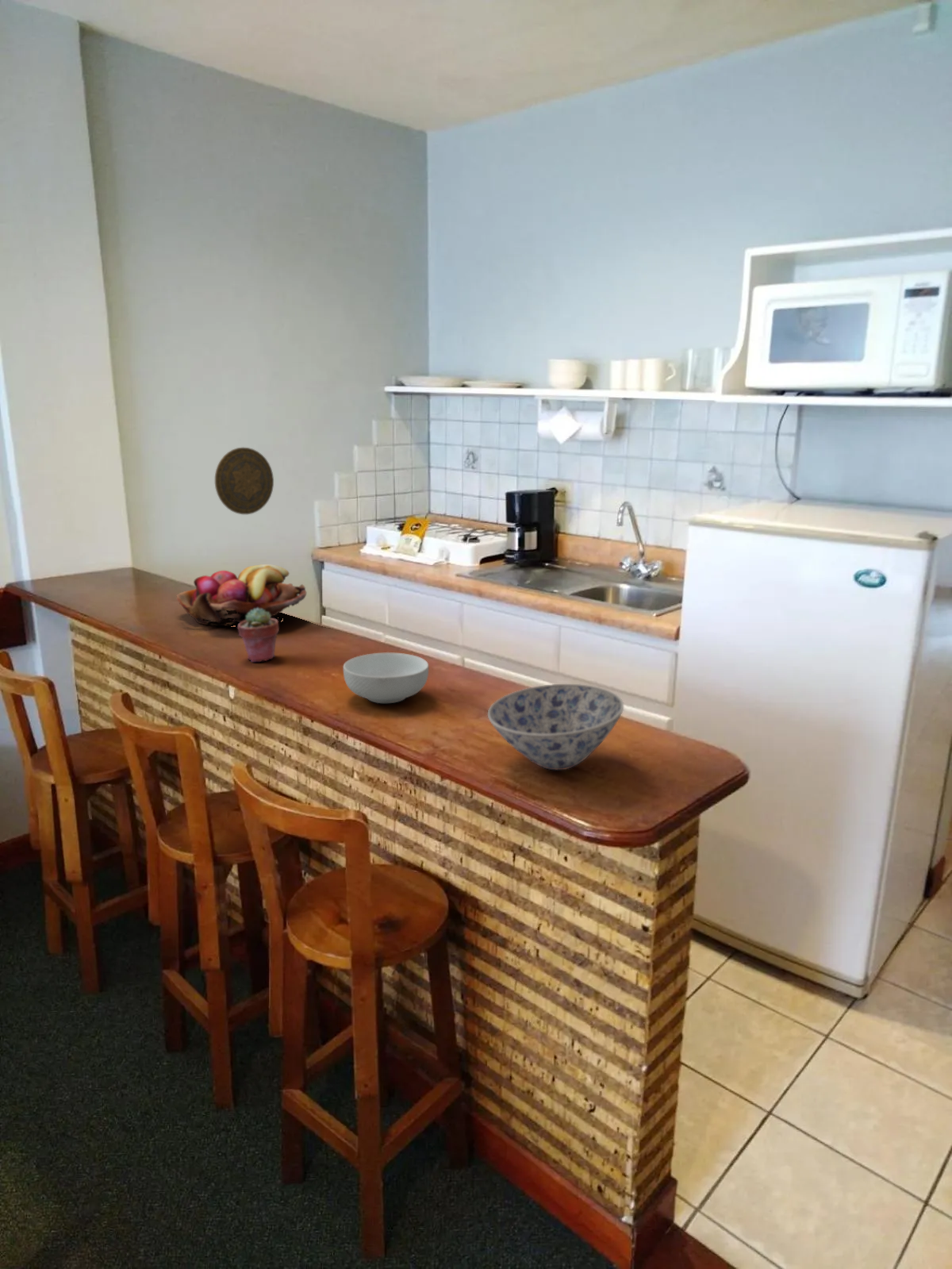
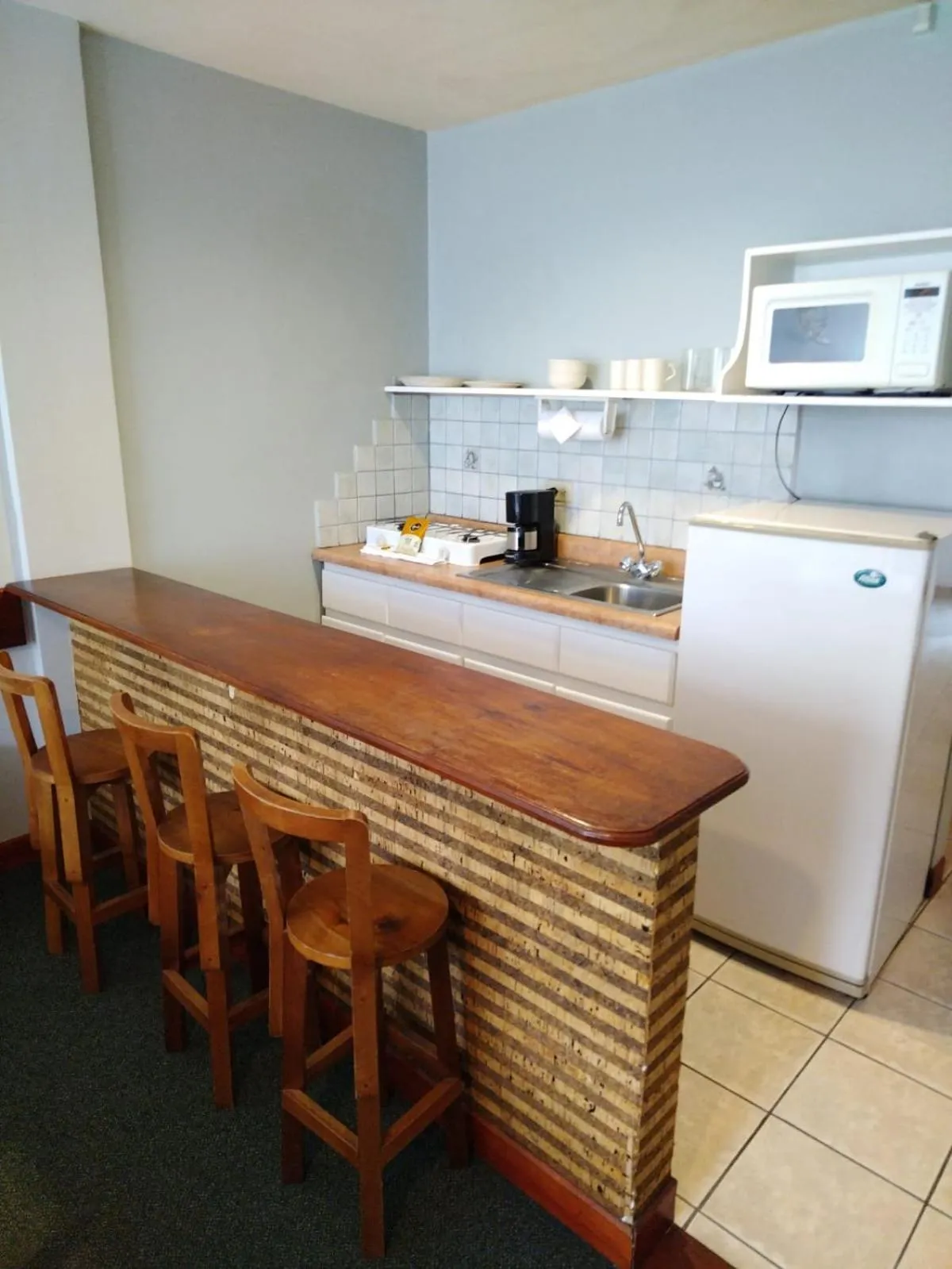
- fruit basket [175,563,307,627]
- cereal bowl [343,652,429,704]
- bowl [487,683,624,771]
- decorative plate [214,447,274,515]
- potted succulent [236,608,280,663]
